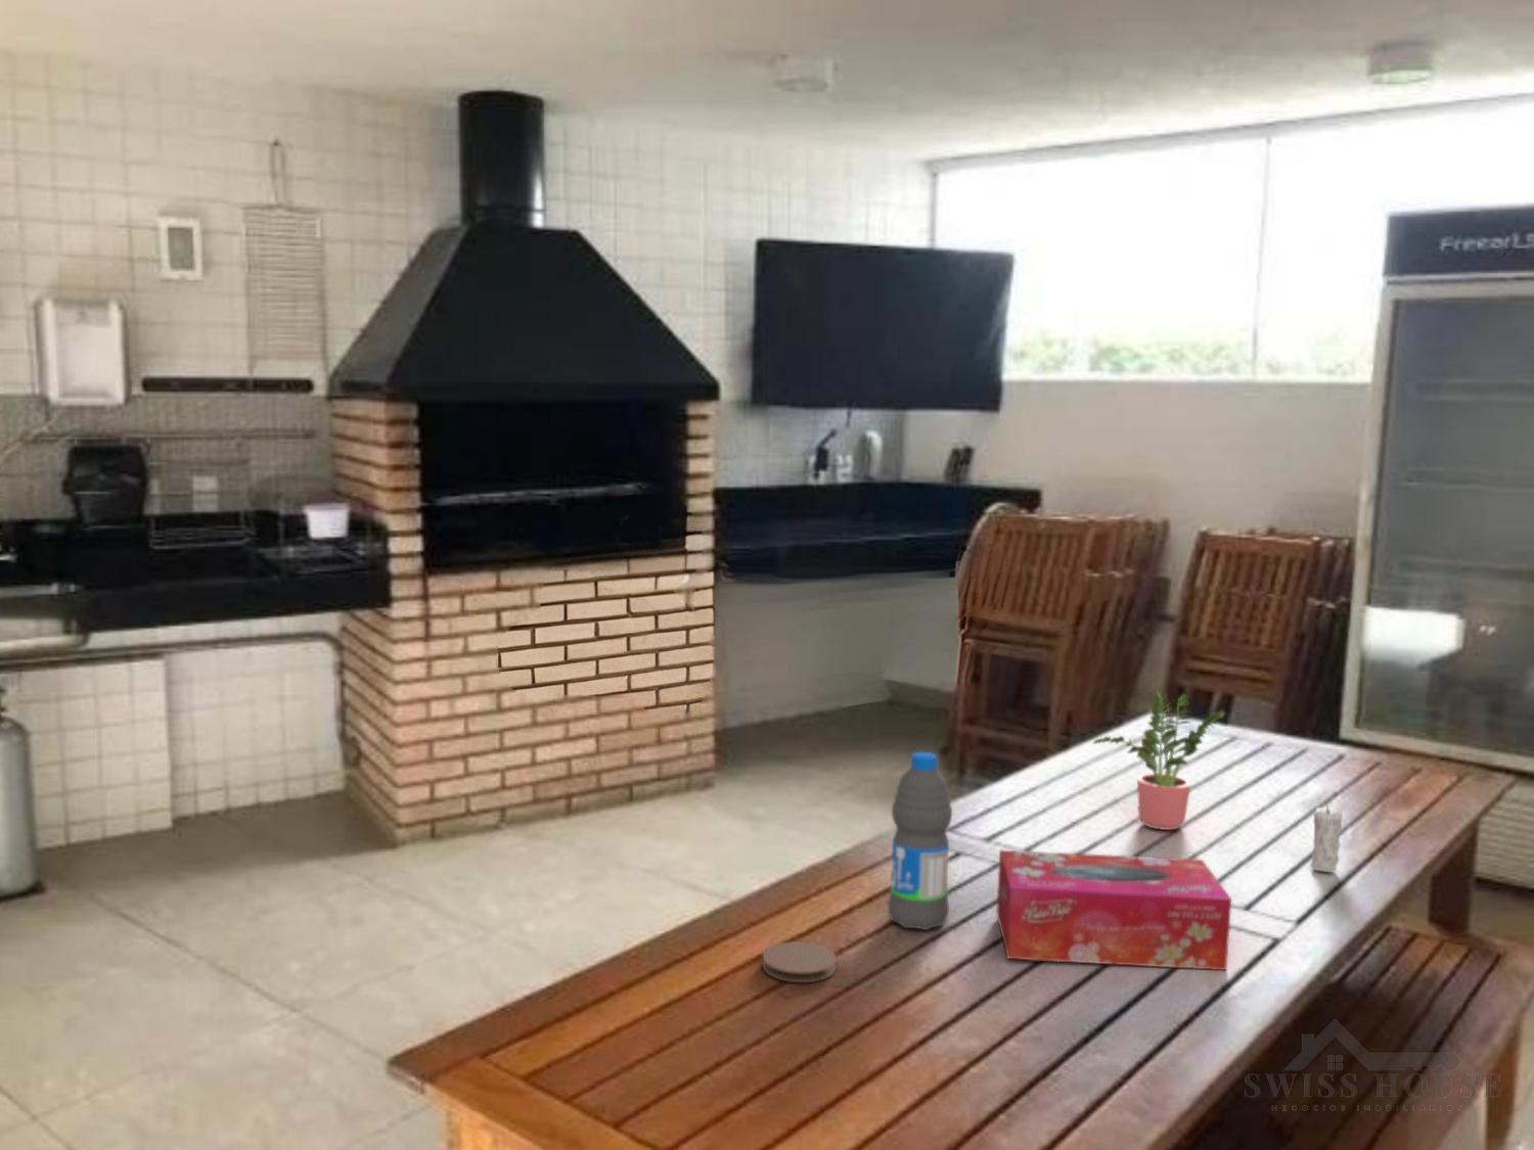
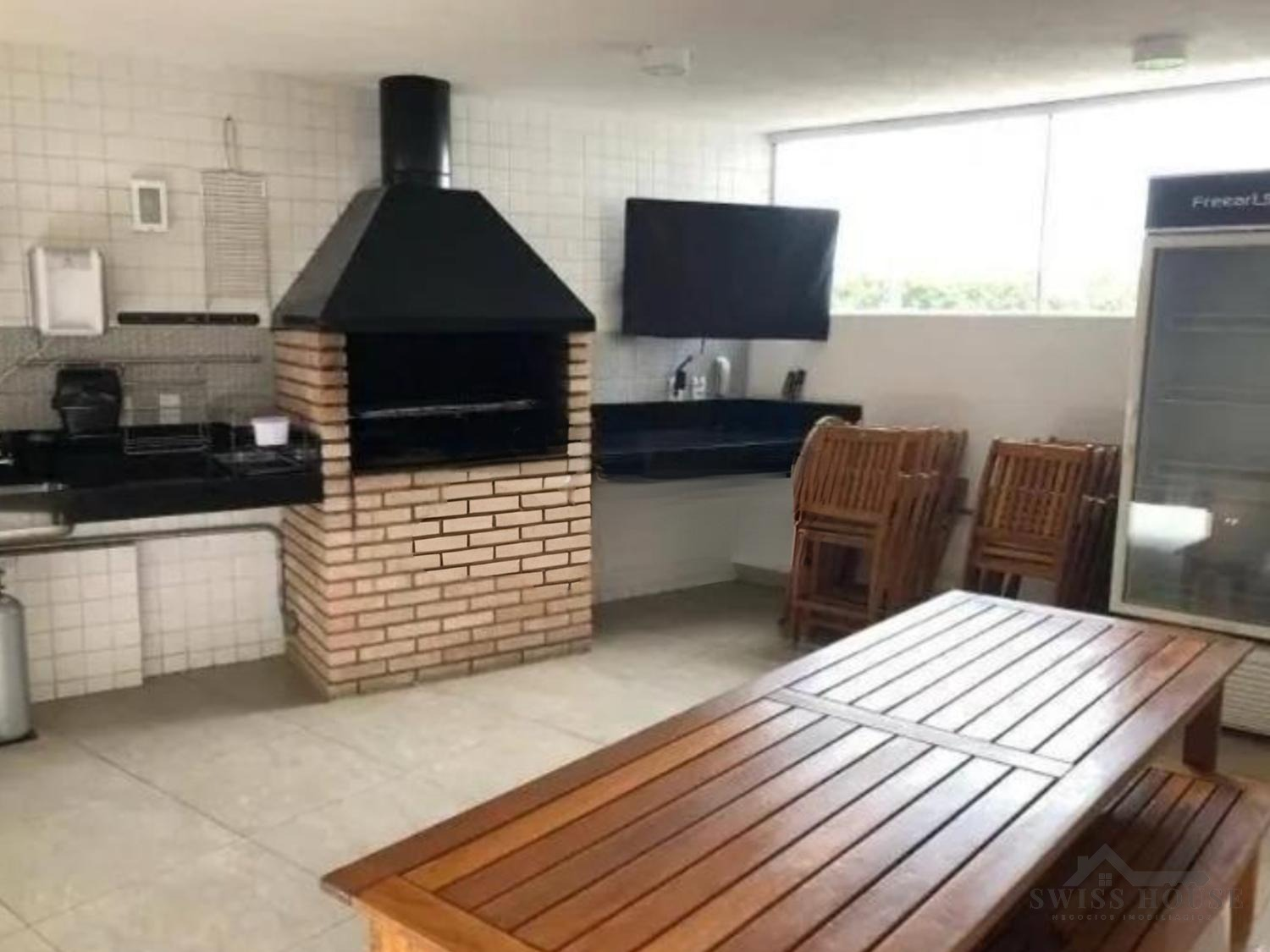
- water bottle [887,751,953,931]
- potted plant [1092,690,1225,831]
- candle [1309,797,1343,873]
- tissue box [996,849,1232,971]
- coaster [761,941,837,983]
